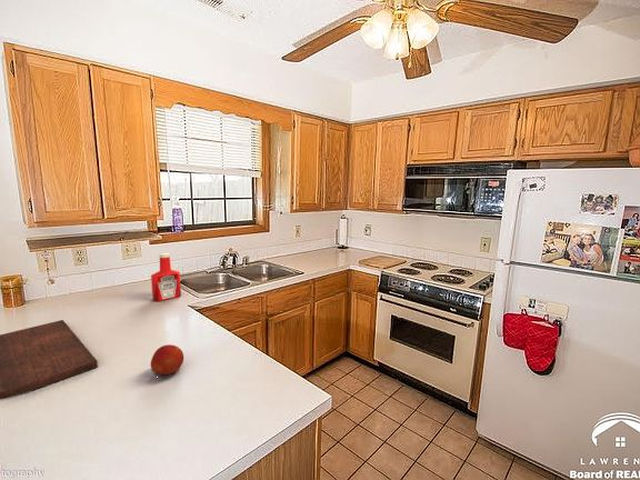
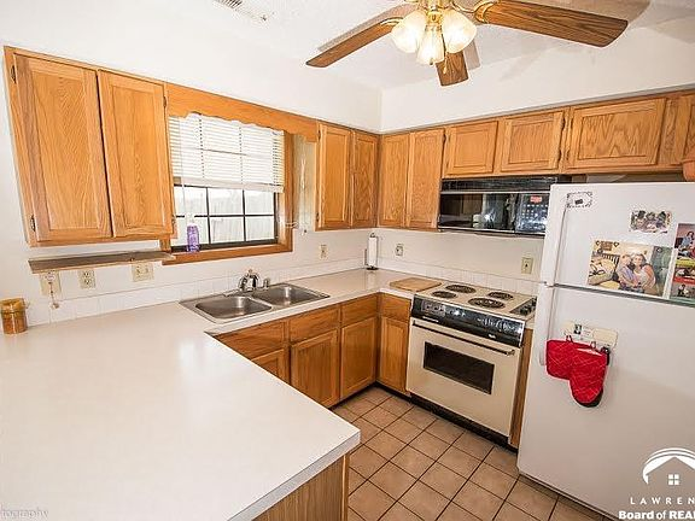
- soap bottle [150,252,182,302]
- cutting board [0,319,99,400]
- fruit [150,343,184,378]
